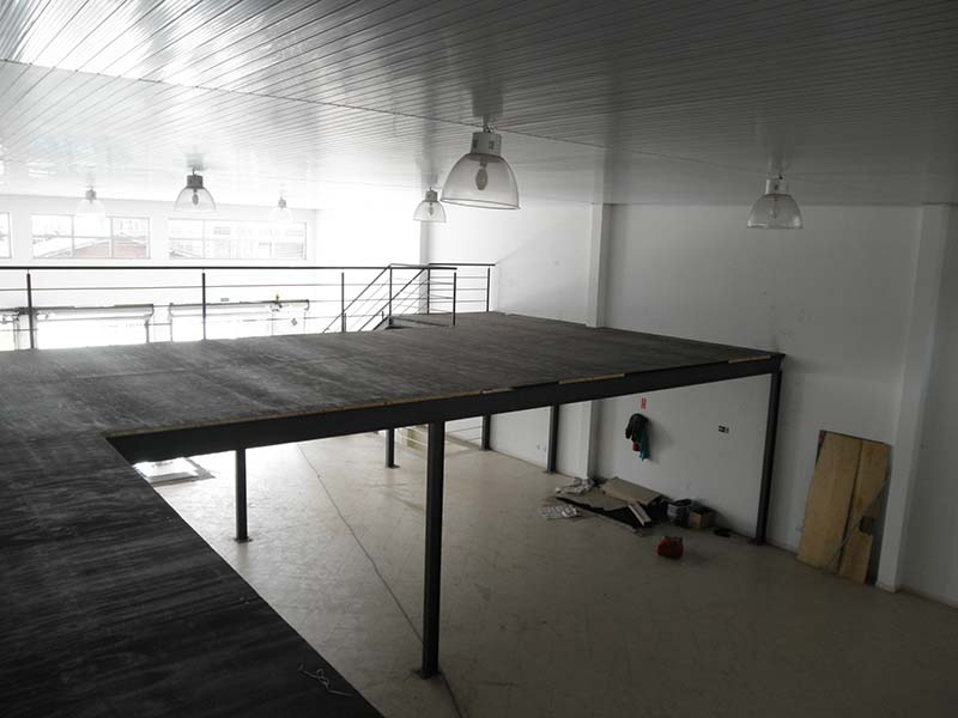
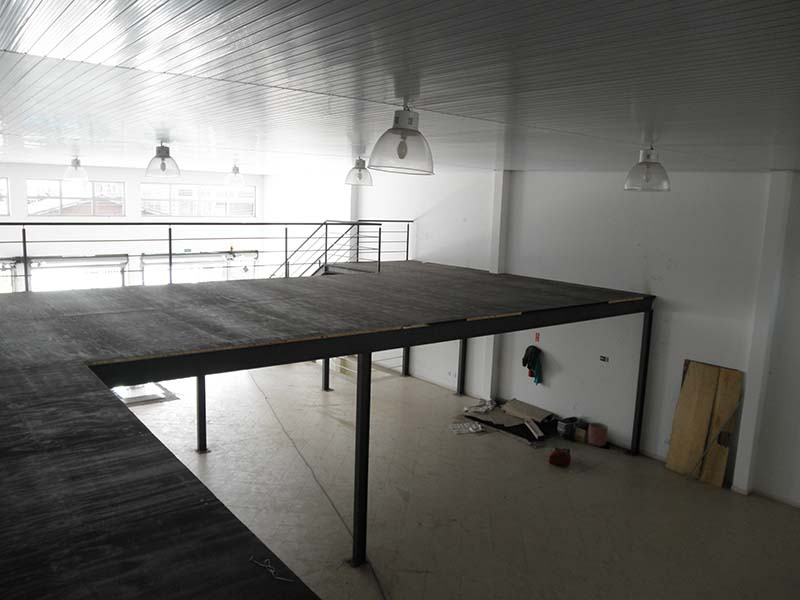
+ planter [588,422,609,447]
